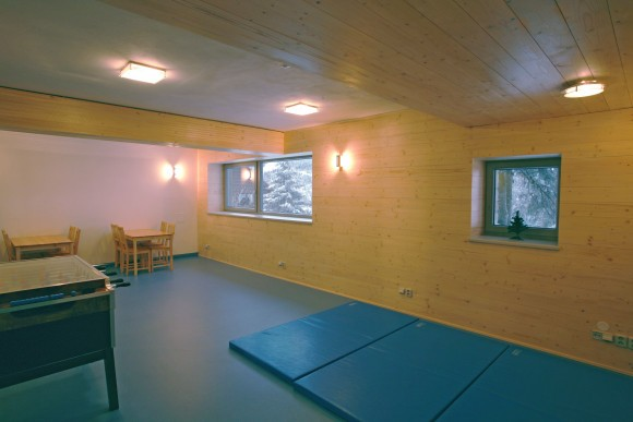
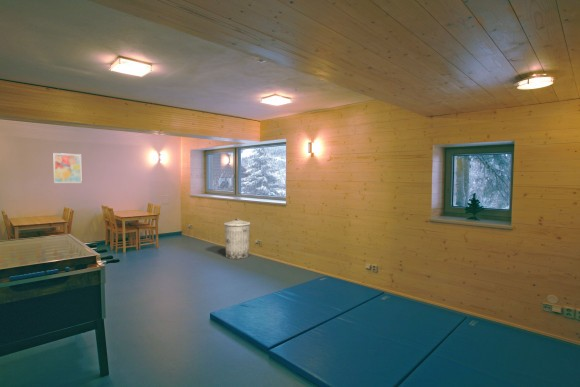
+ trash can [223,218,251,260]
+ wall art [53,152,83,184]
